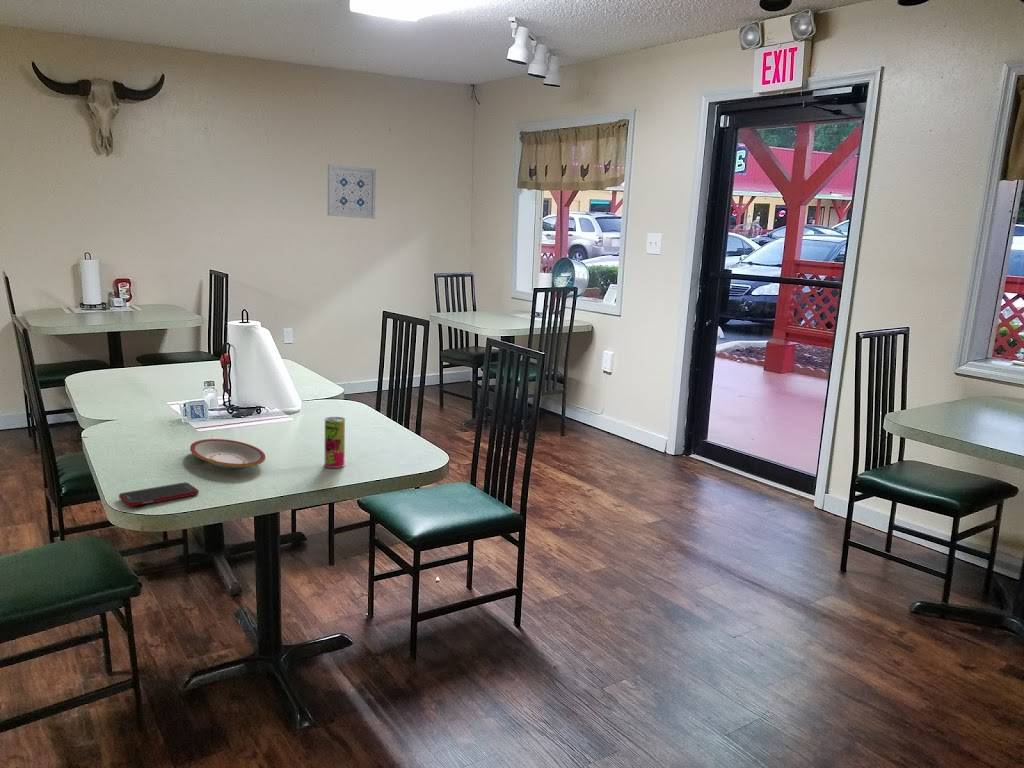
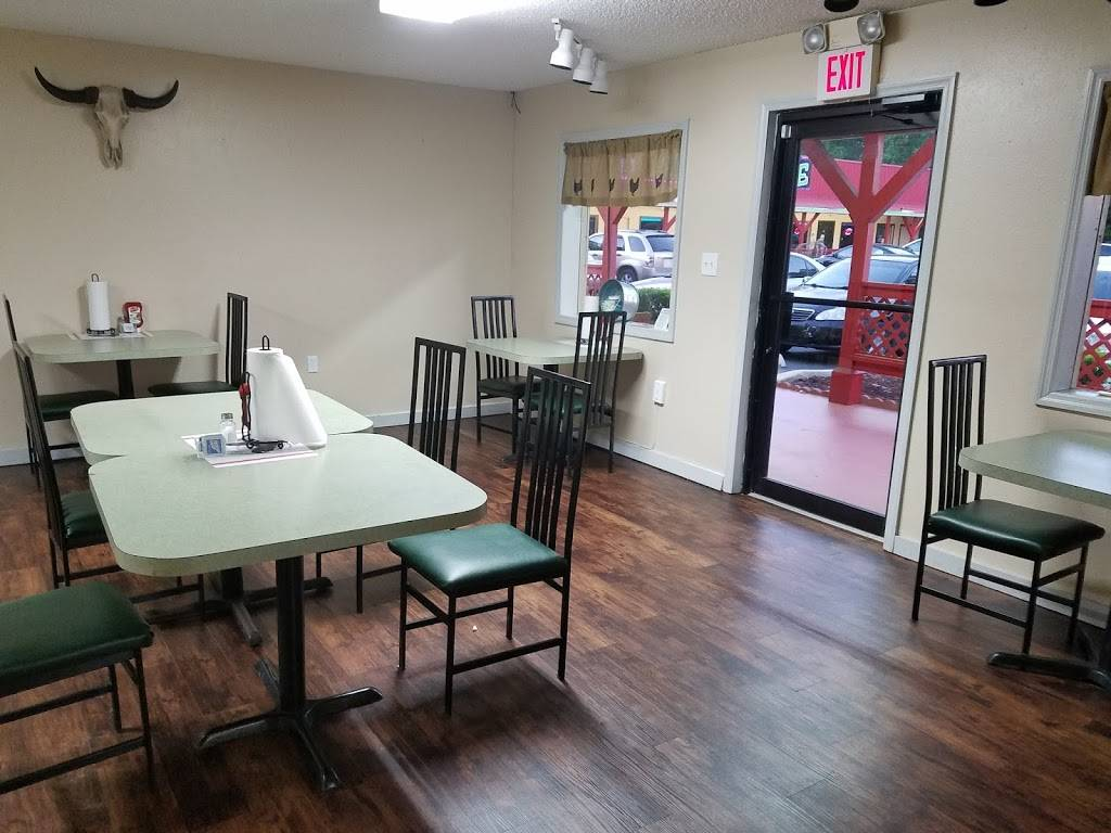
- cell phone [118,481,200,507]
- beverage can [323,416,346,469]
- wall art [327,163,377,220]
- plate [189,438,266,469]
